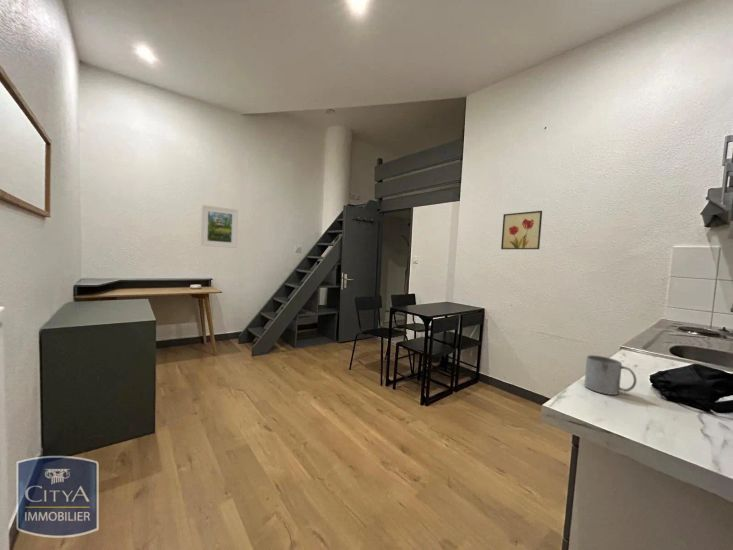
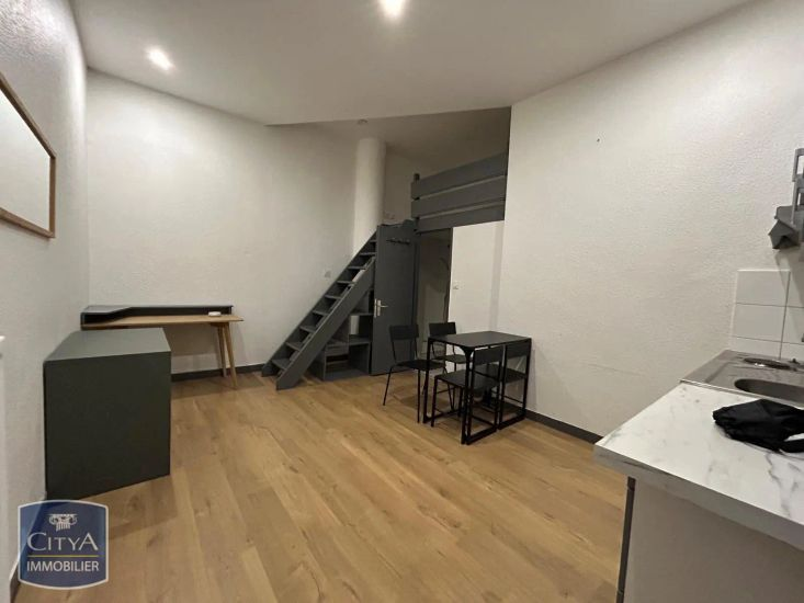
- mug [583,354,638,396]
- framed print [200,204,239,249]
- wall art [500,210,543,250]
